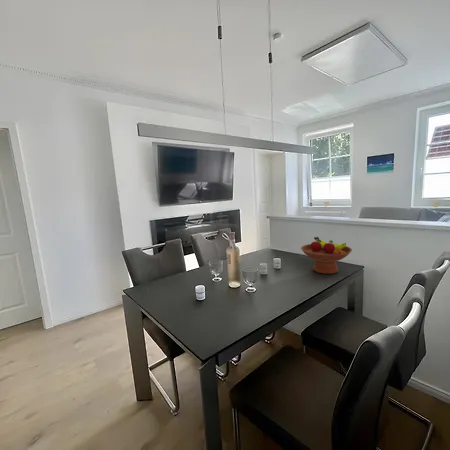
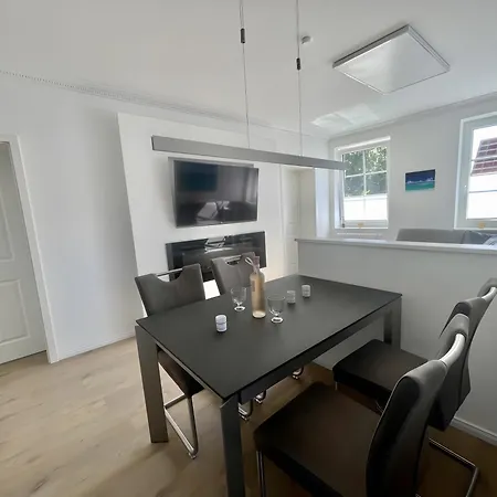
- fruit bowl [300,236,353,275]
